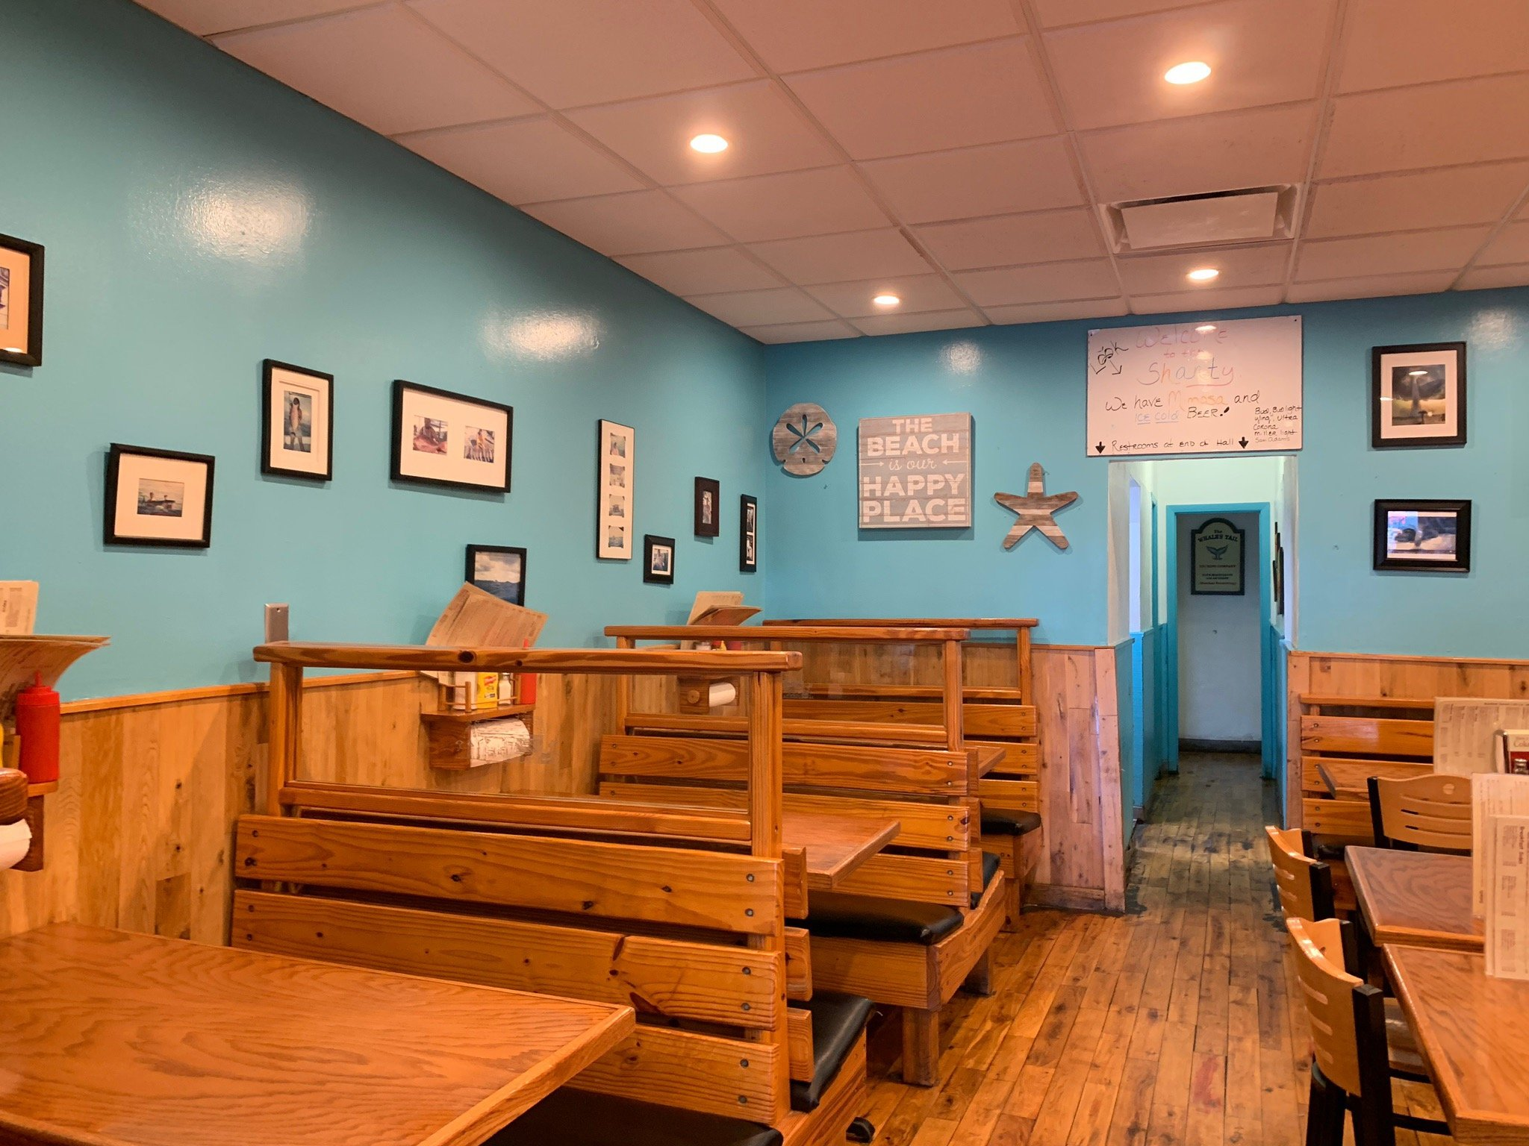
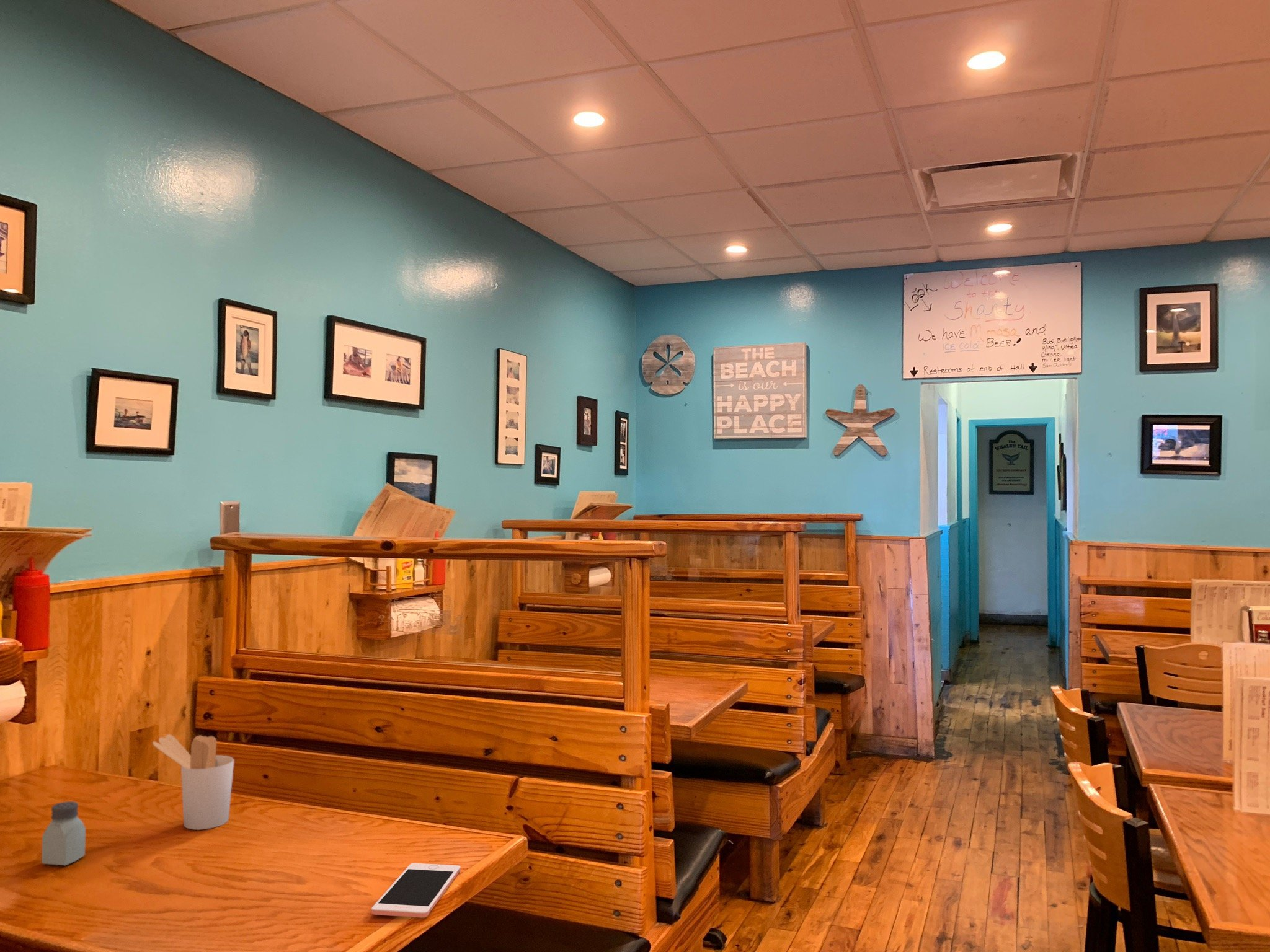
+ saltshaker [41,801,86,866]
+ cell phone [371,863,461,919]
+ utensil holder [152,734,234,831]
